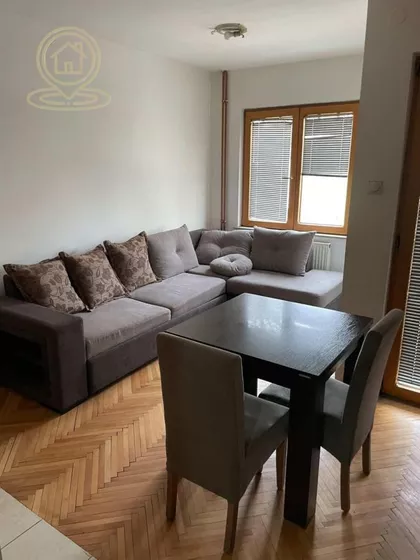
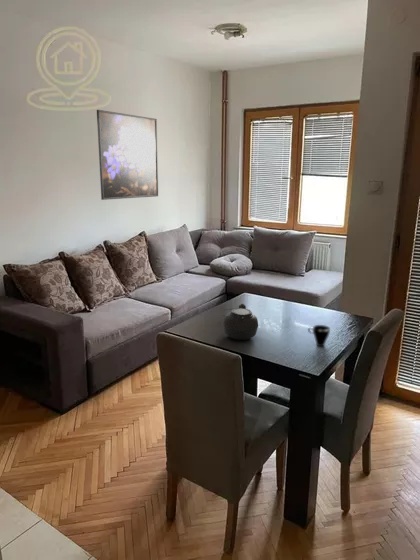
+ cup [307,324,331,348]
+ teapot [221,303,259,341]
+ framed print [96,109,159,201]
